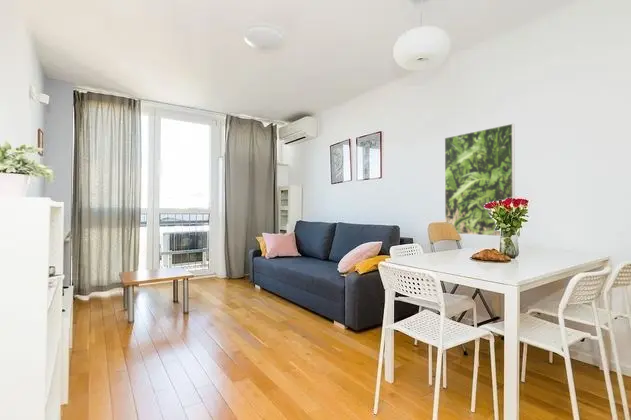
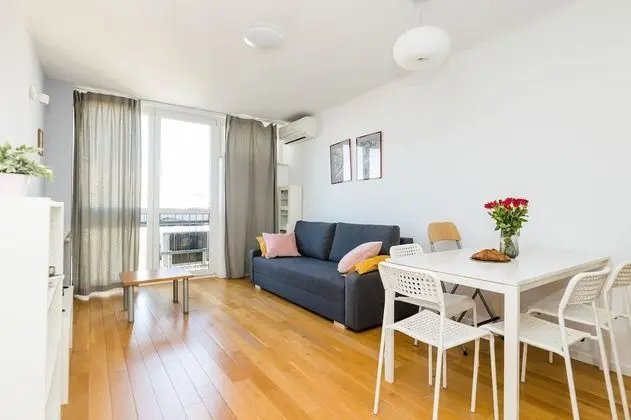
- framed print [444,122,516,237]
